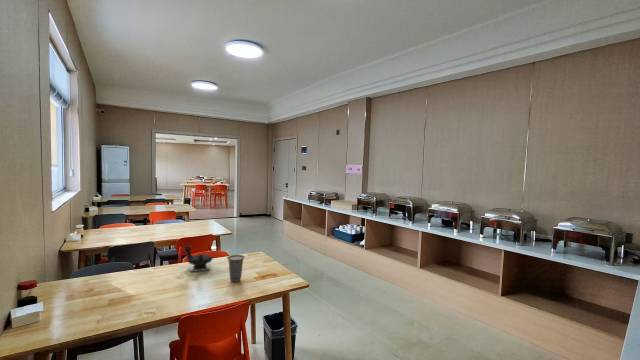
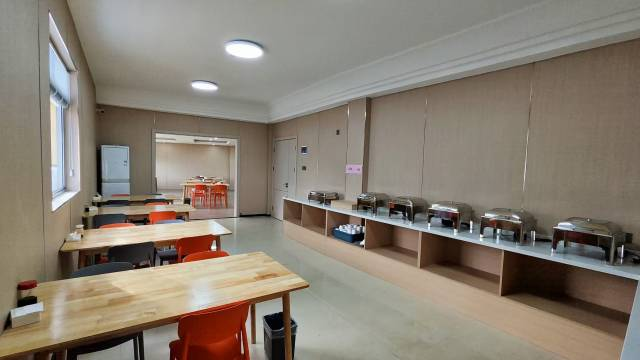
- teapot [182,245,214,273]
- cup [226,254,246,283]
